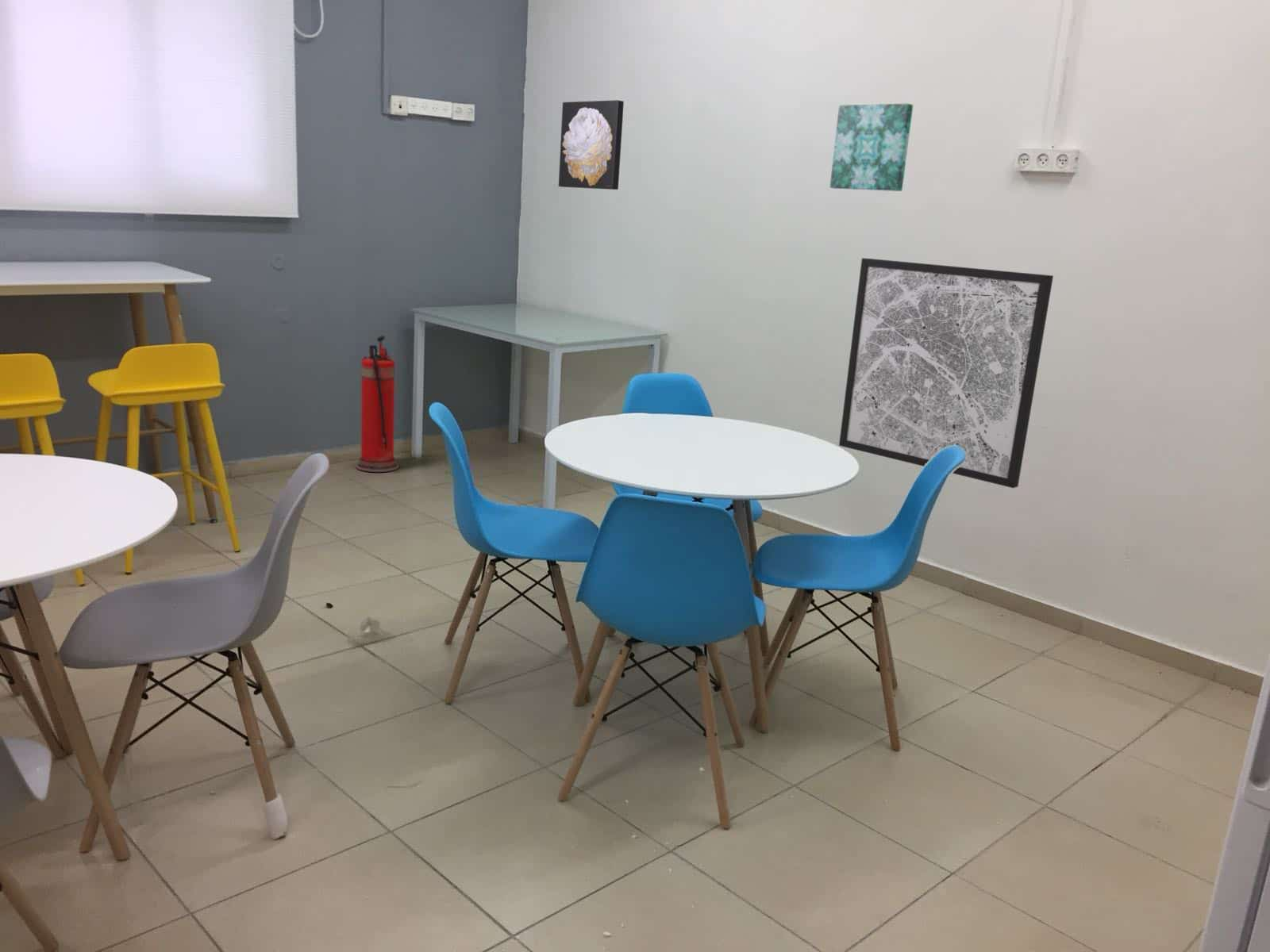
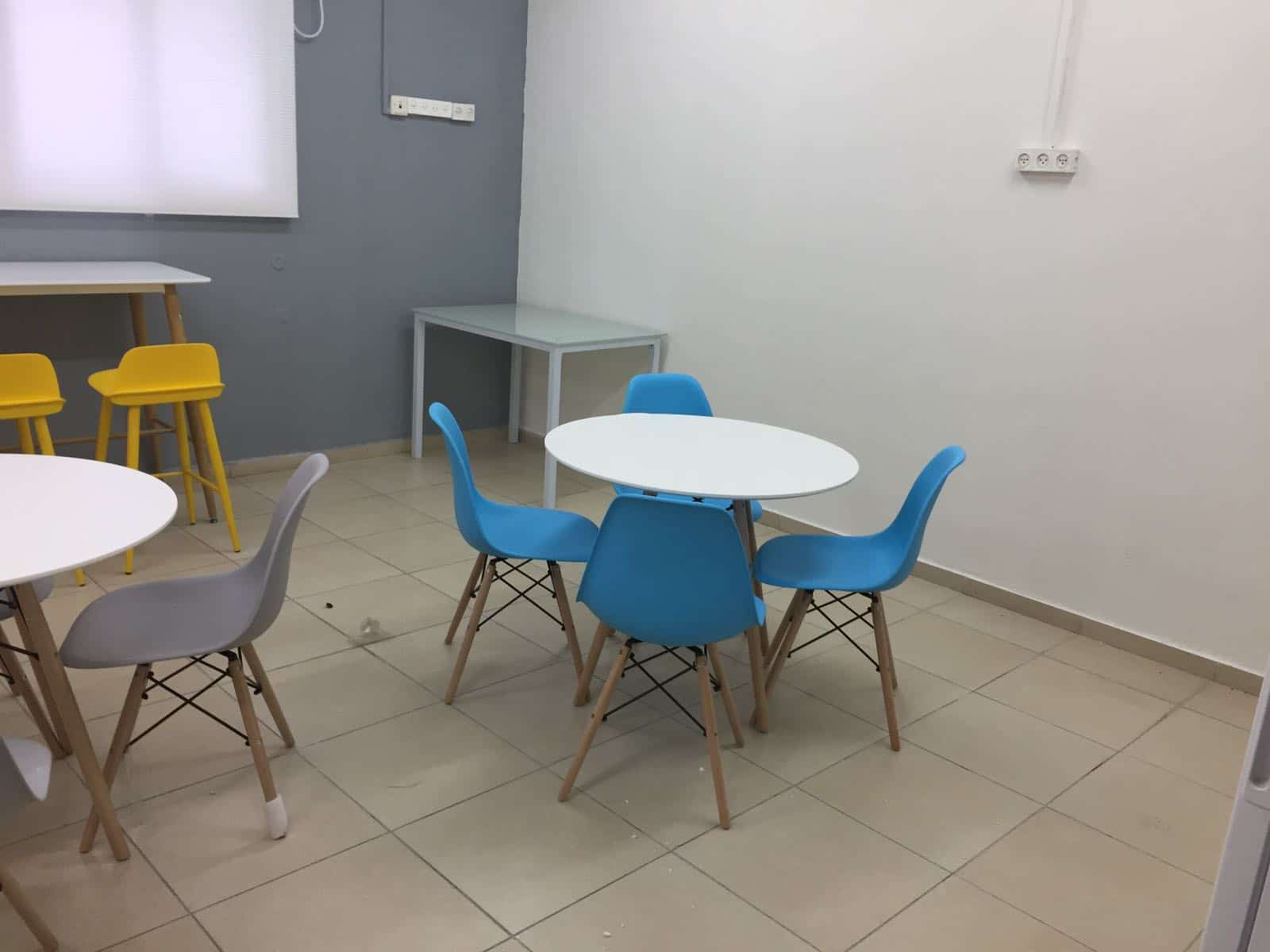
- wall art [838,257,1054,489]
- fire extinguisher [355,335,399,473]
- wall art [558,99,625,190]
- wall art [829,103,914,192]
